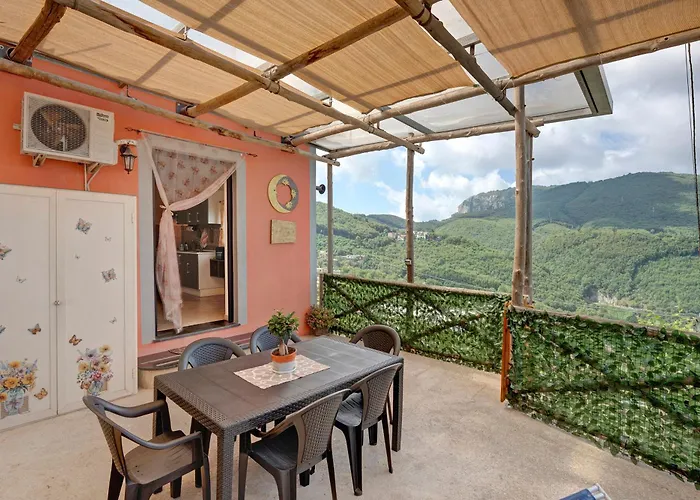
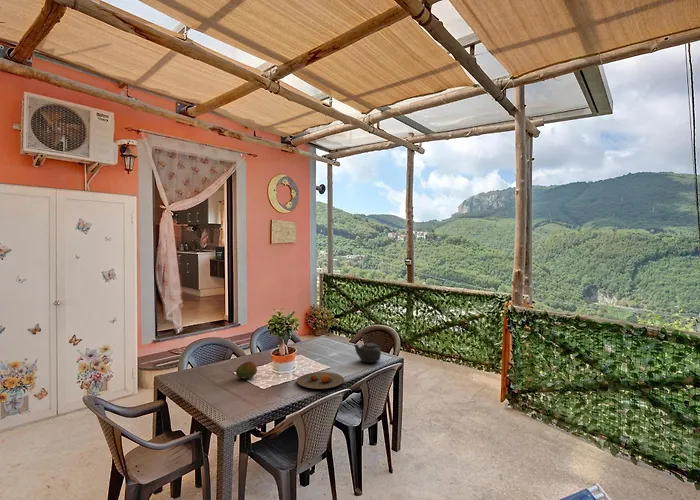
+ teapot [353,342,382,364]
+ fruit [235,361,258,379]
+ plate [296,371,345,390]
